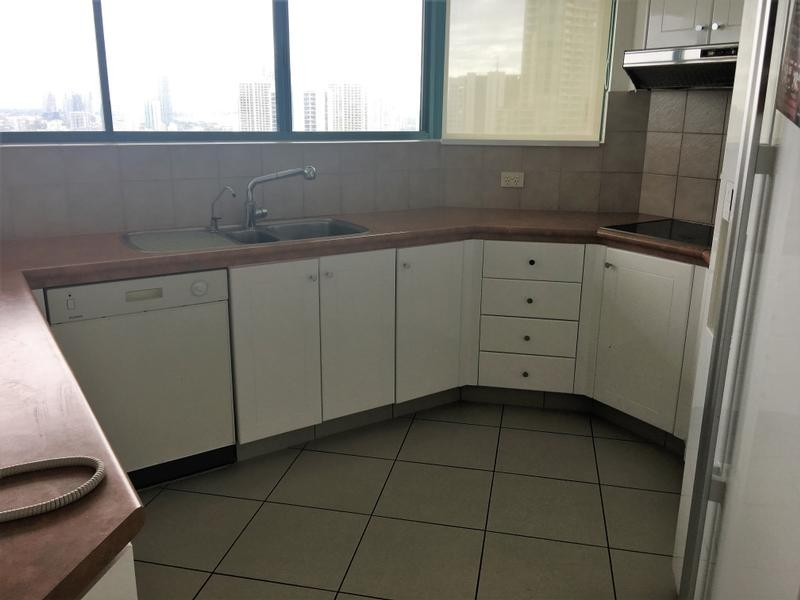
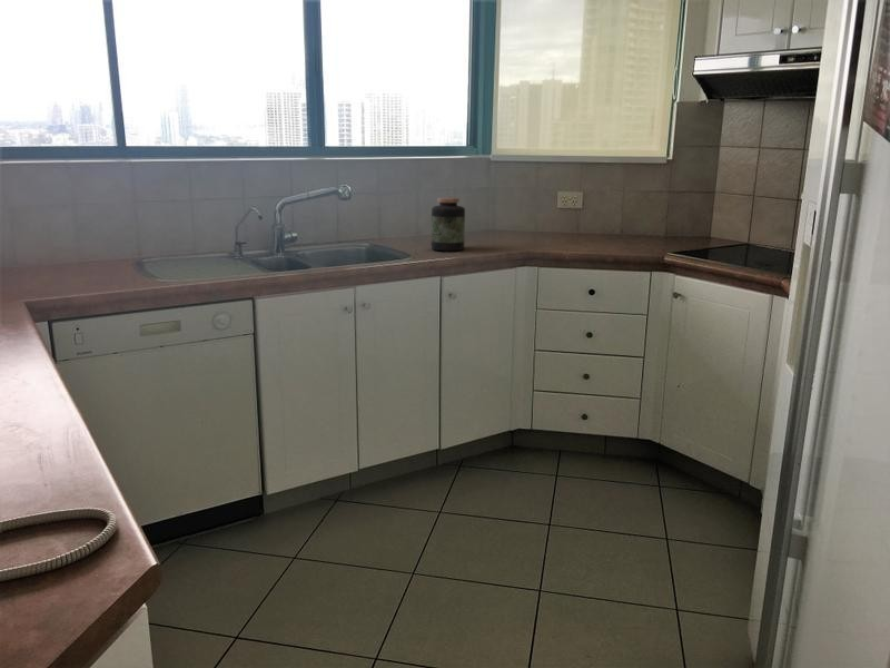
+ jar [431,196,466,252]
